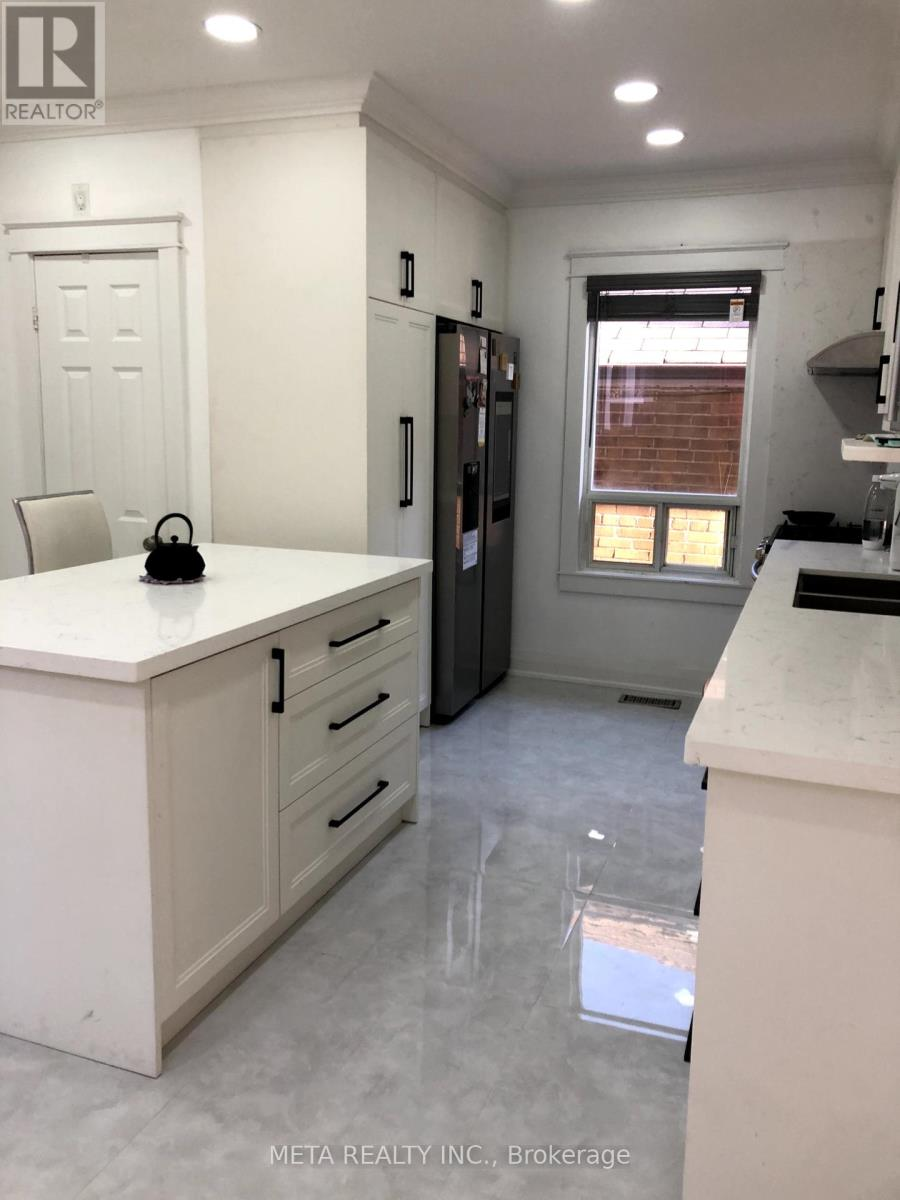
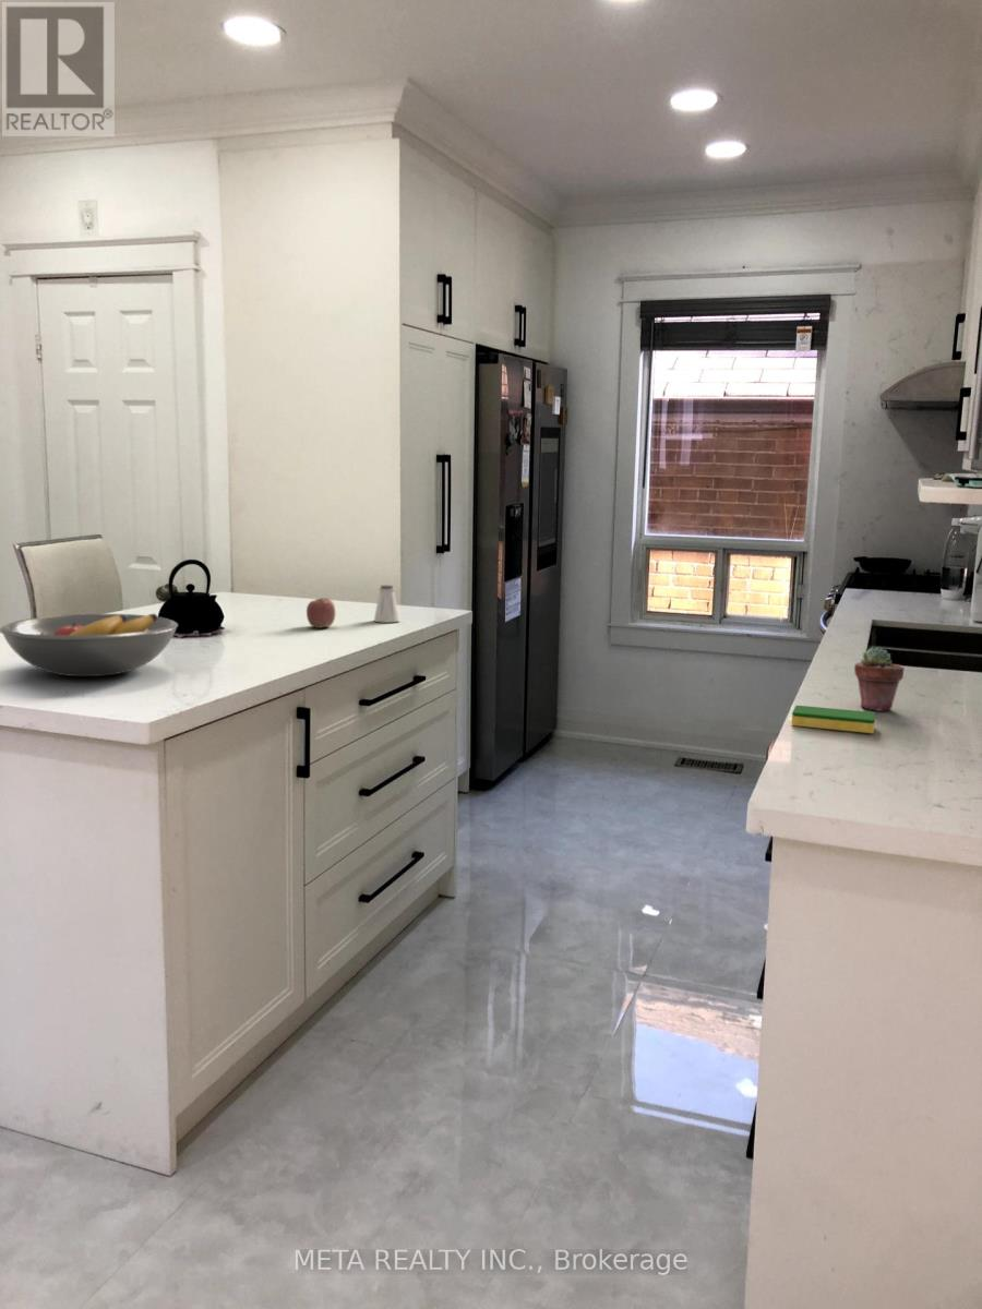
+ potted succulent [853,646,905,712]
+ apple [306,597,336,629]
+ dish sponge [790,705,876,734]
+ saltshaker [373,584,400,624]
+ fruit bowl [0,613,179,677]
